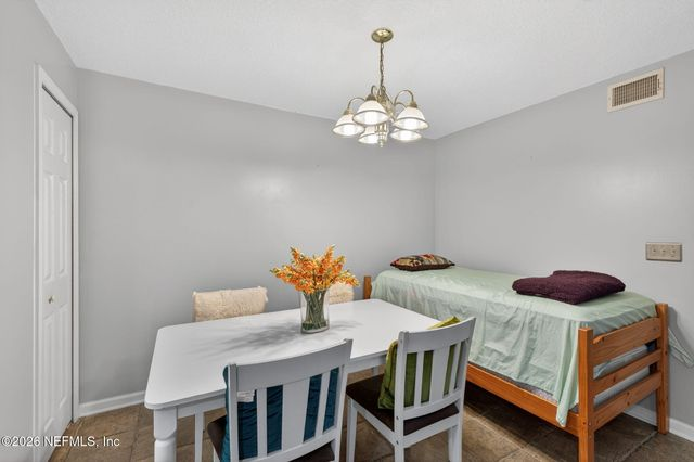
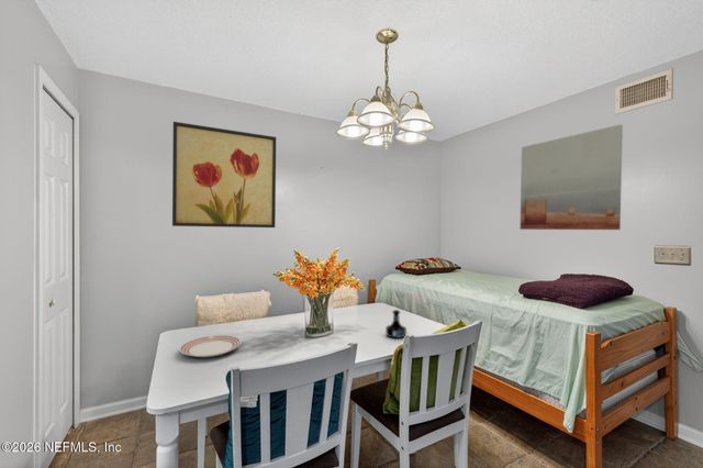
+ wall art [171,121,277,229]
+ dinner plate [178,334,243,358]
+ tequila bottle [384,309,408,339]
+ wall art [518,123,624,231]
